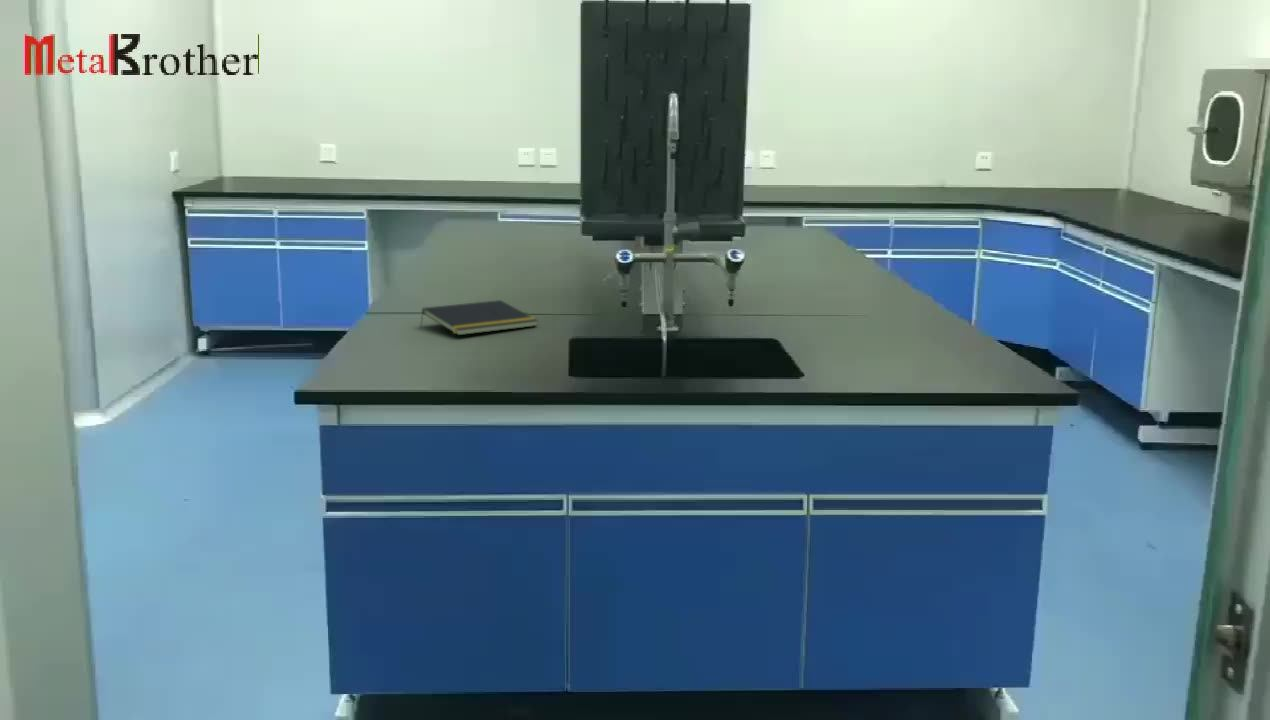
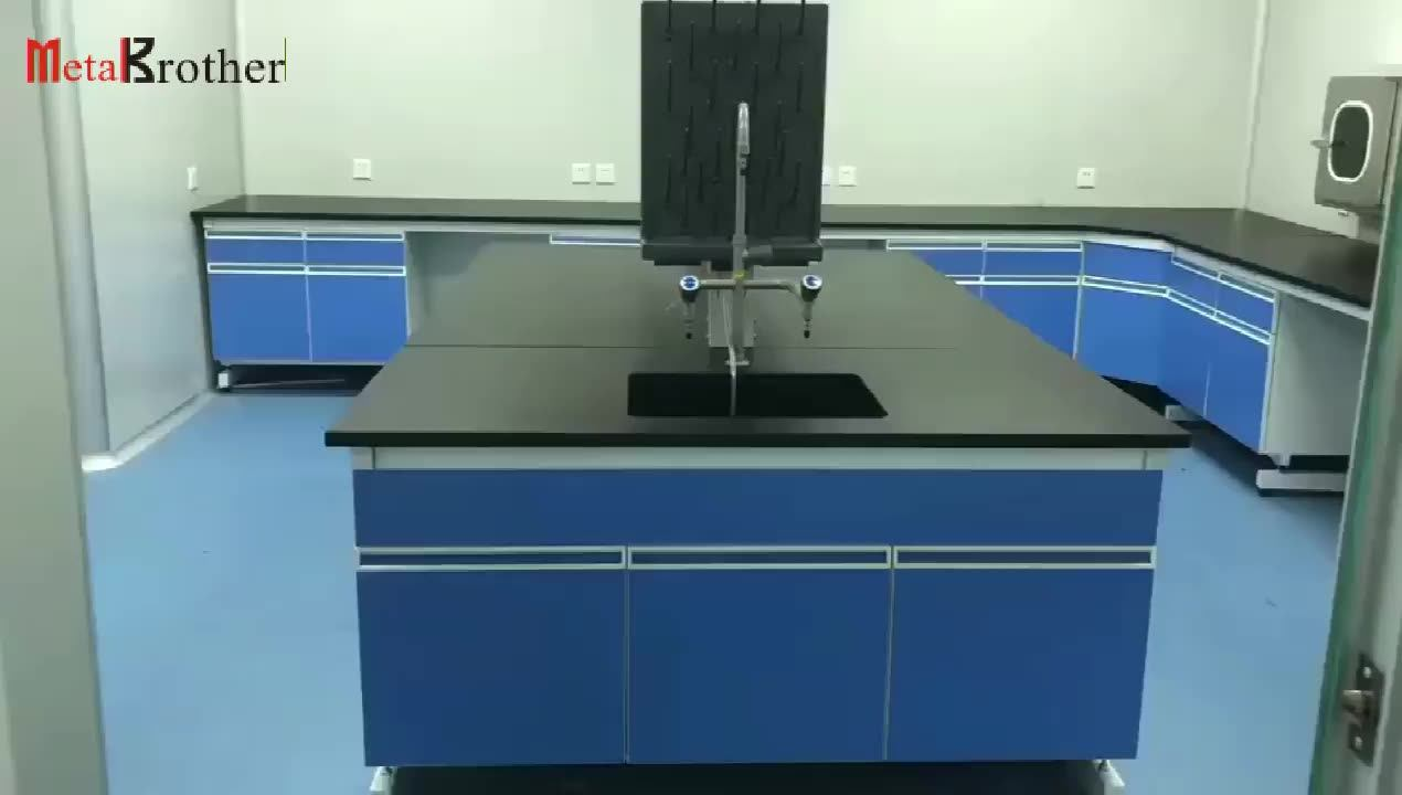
- notepad [419,299,539,336]
